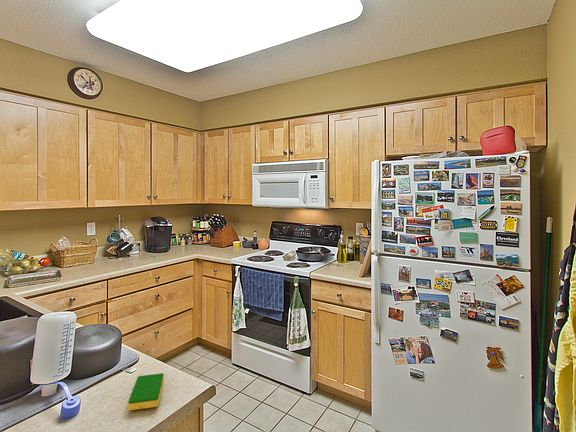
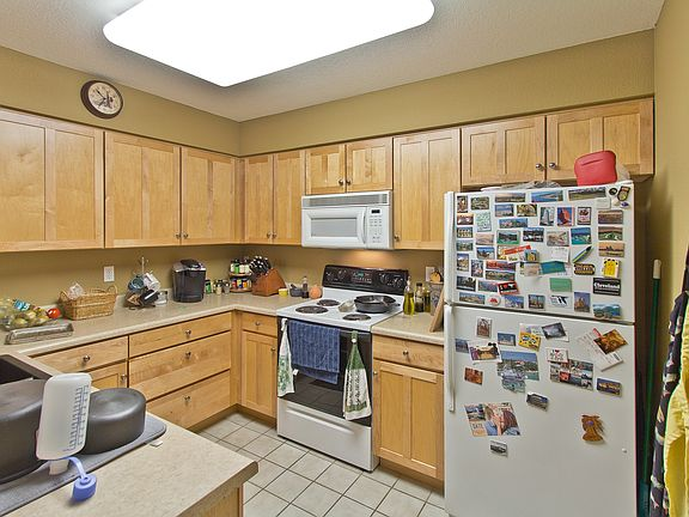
- dish sponge [127,372,165,411]
